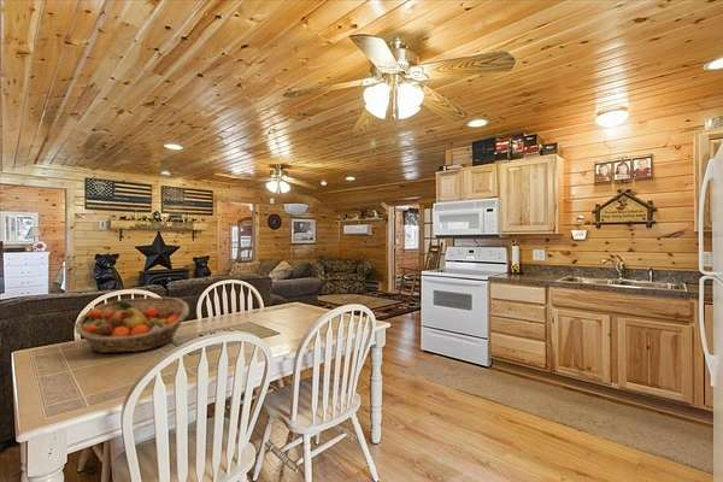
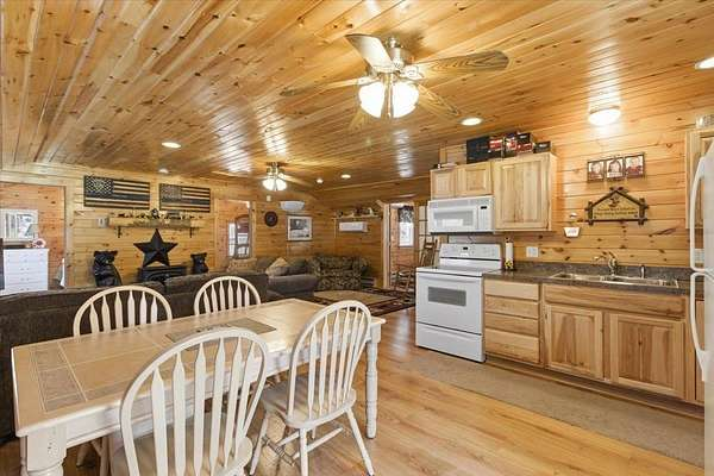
- fruit basket [74,296,190,354]
